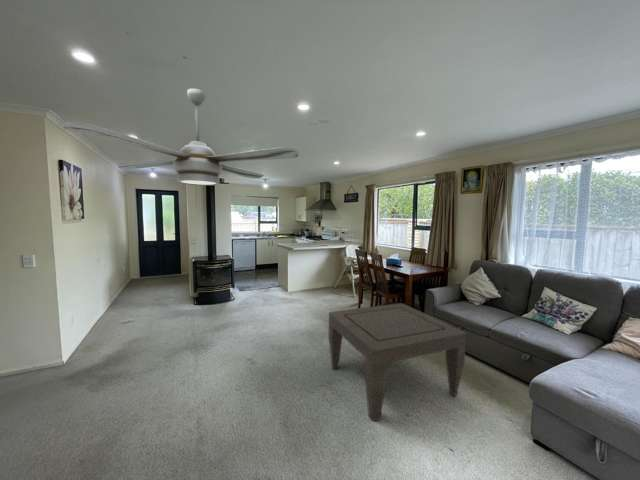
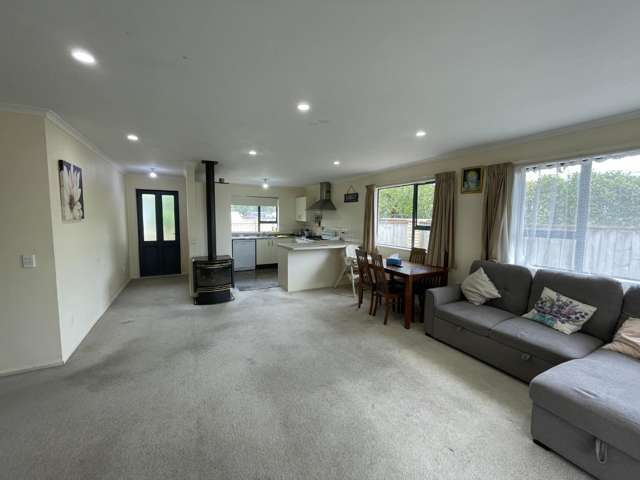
- coffee table [328,302,467,422]
- ceiling fan [58,88,300,186]
